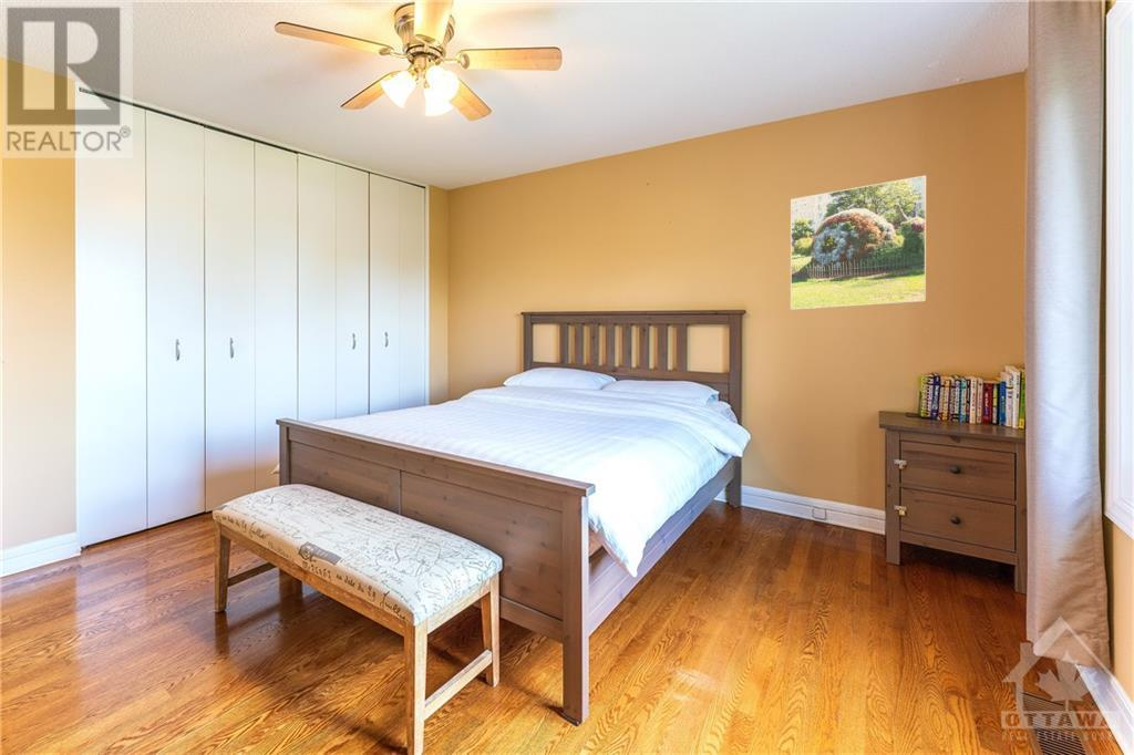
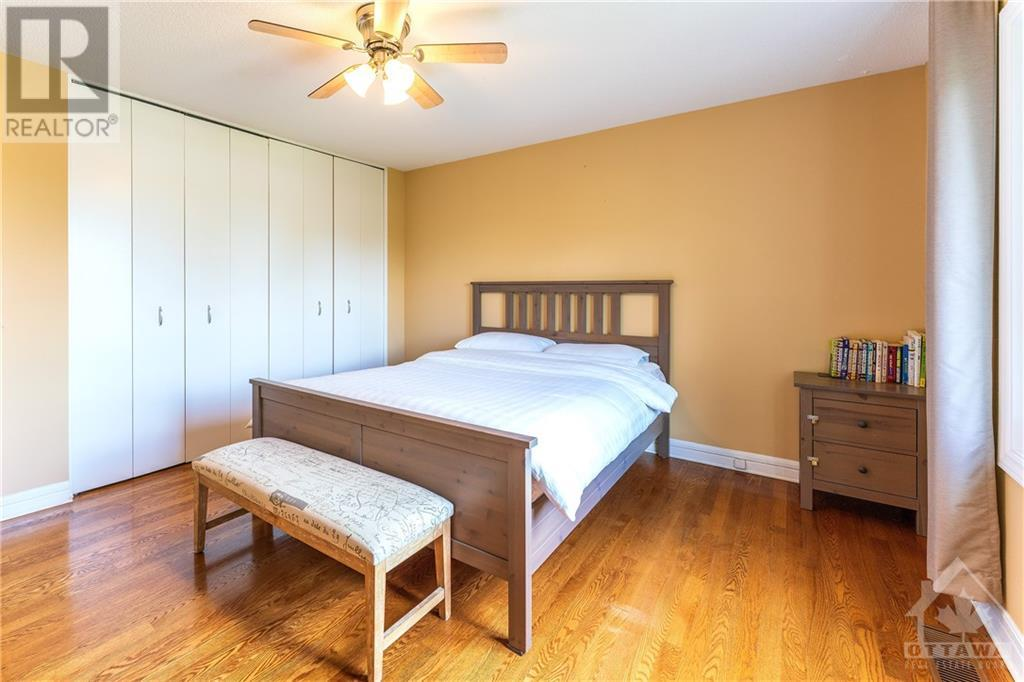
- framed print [790,174,927,311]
